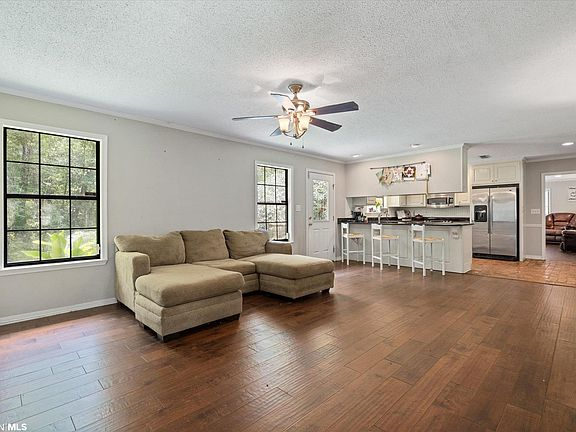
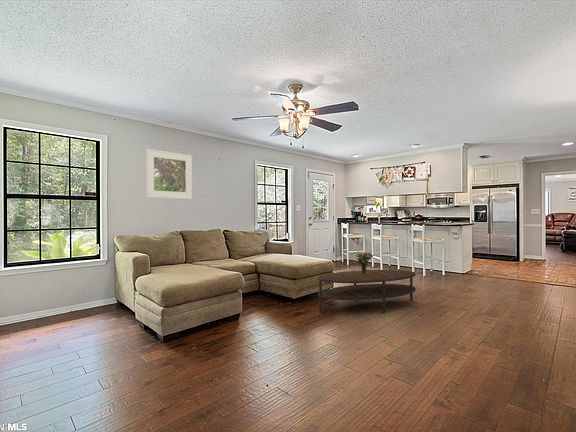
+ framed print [145,148,193,200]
+ coffee table [317,269,417,314]
+ bouquet [352,250,375,276]
